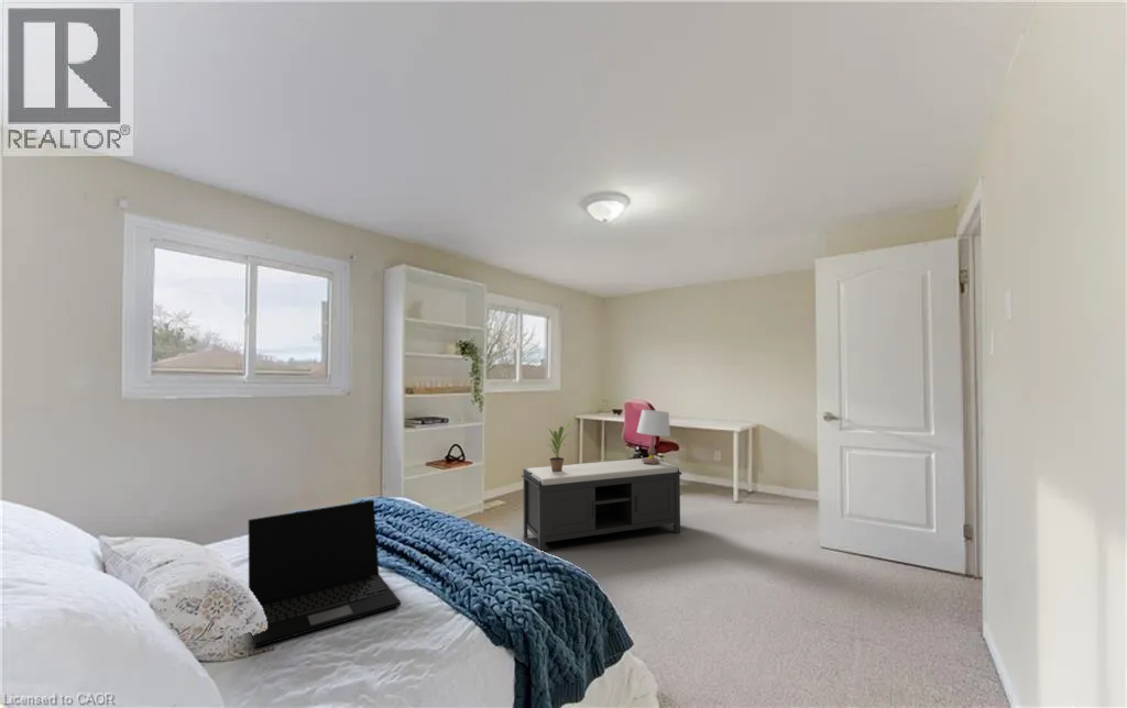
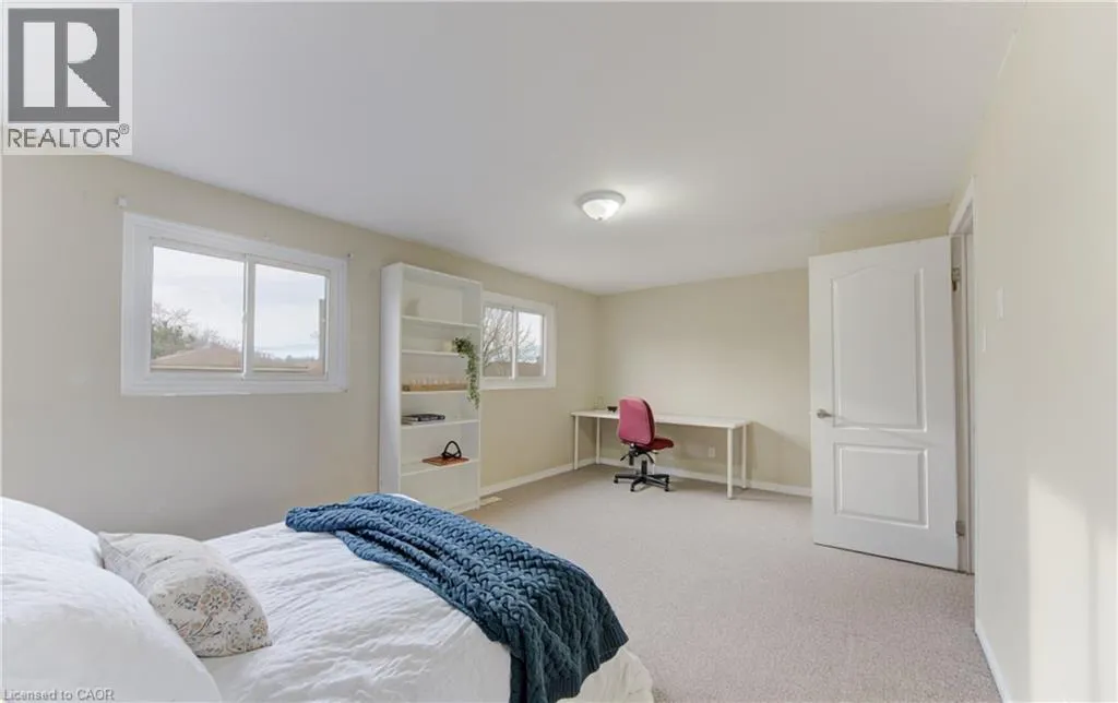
- laptop [248,499,402,649]
- table lamp [636,408,671,464]
- potted plant [544,420,575,472]
- bench [521,456,682,553]
